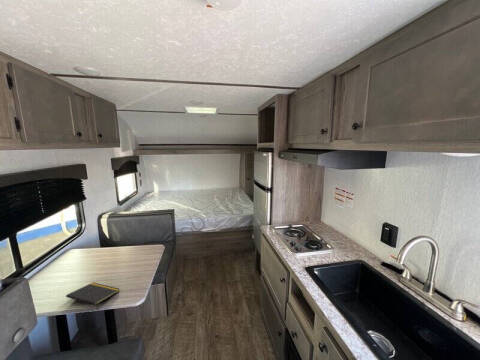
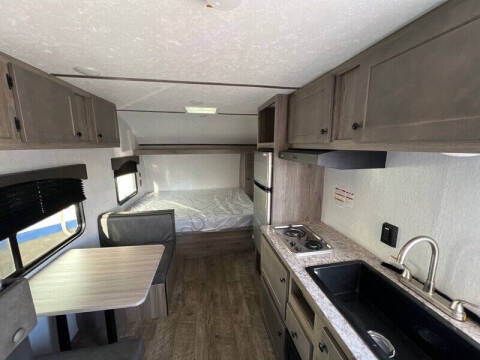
- notepad [65,281,121,311]
